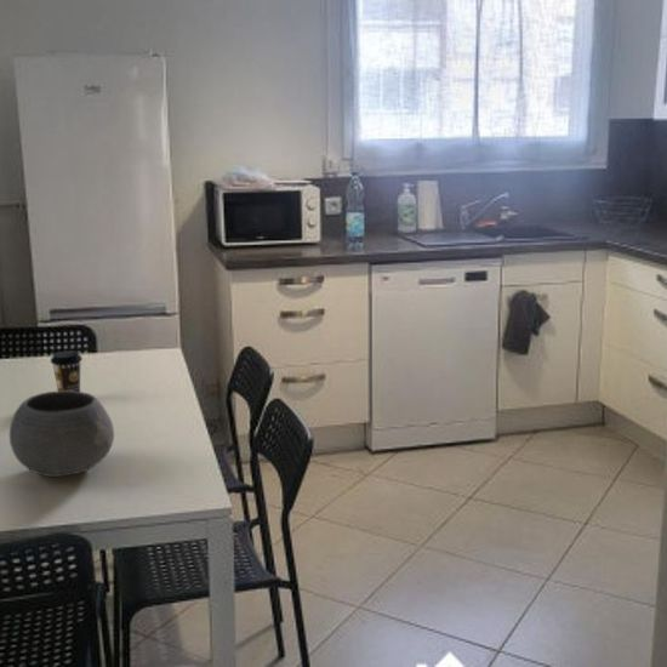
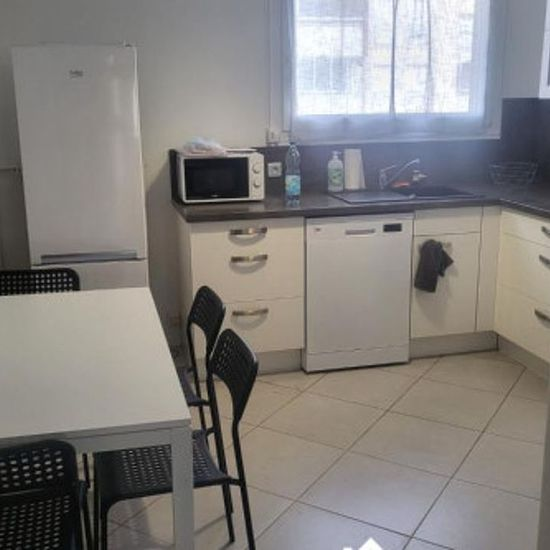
- coffee cup [50,349,84,392]
- bowl [8,390,115,478]
